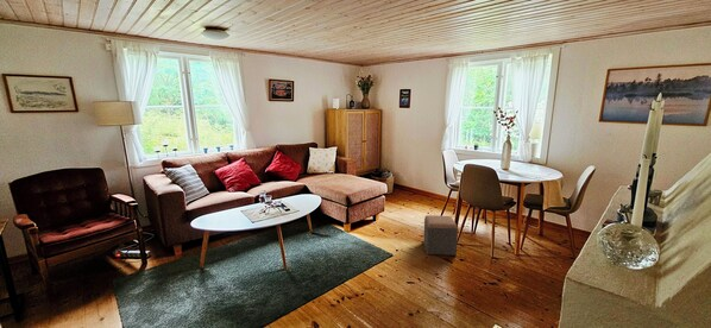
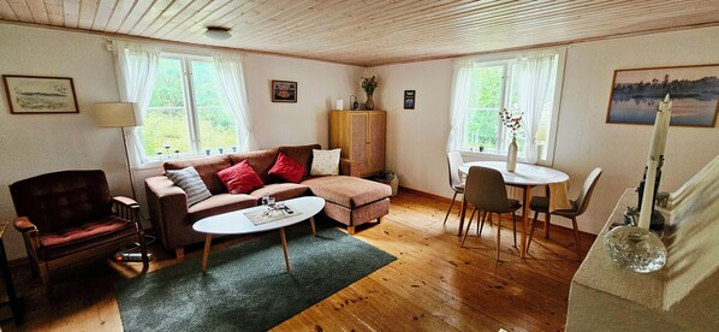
- footstool [422,214,459,257]
